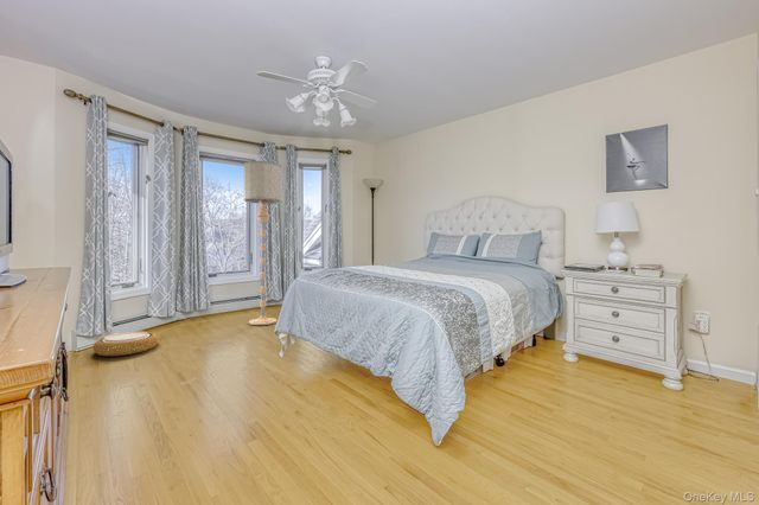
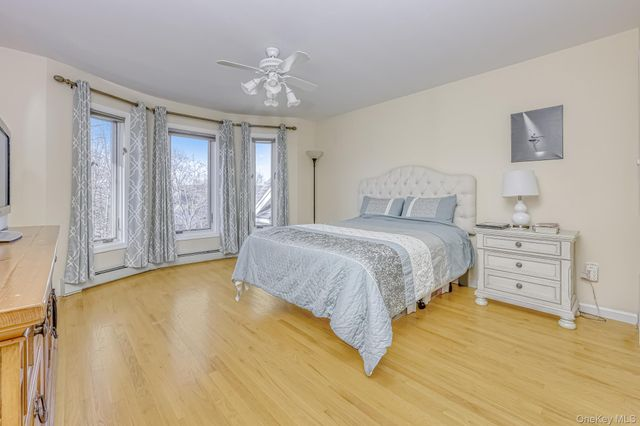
- floor lamp [242,160,283,326]
- woven basket [93,331,159,357]
